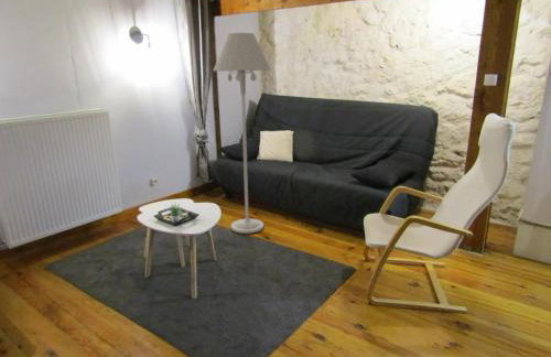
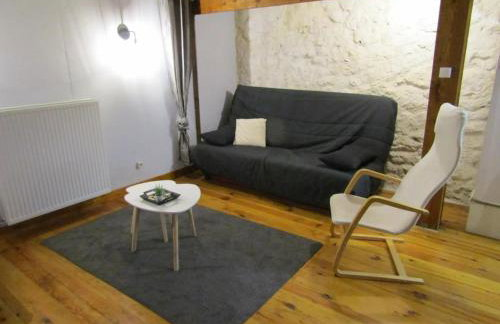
- floor lamp [213,32,272,235]
